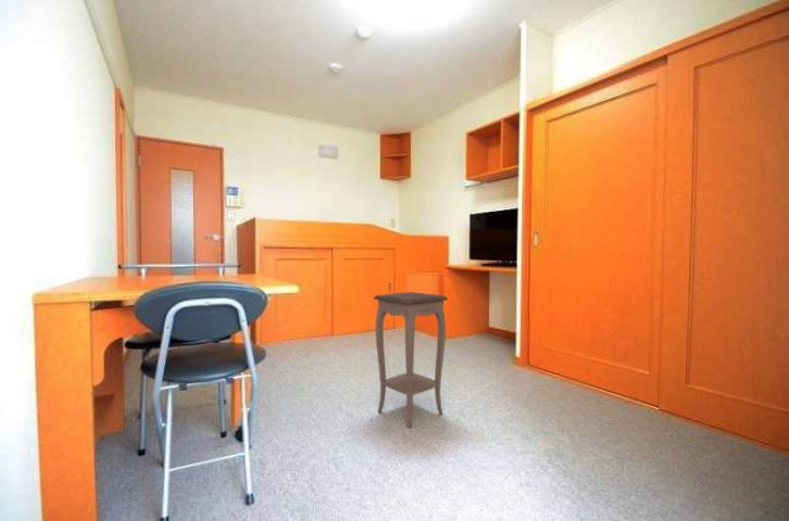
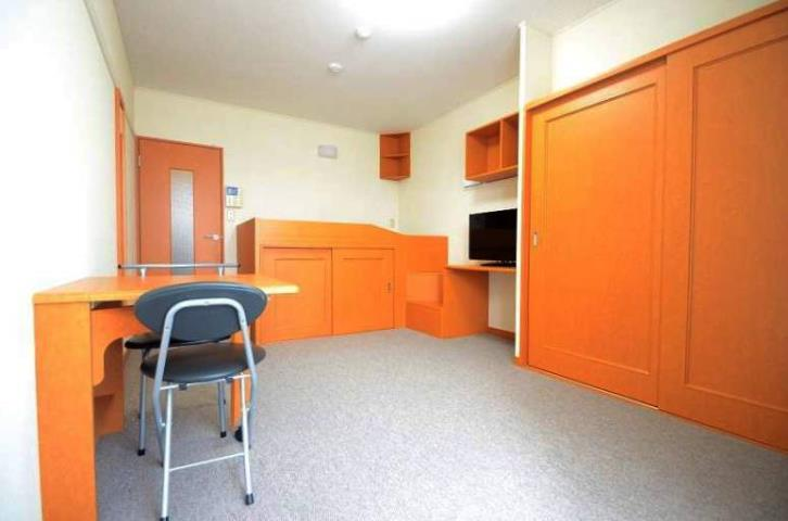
- accent table [373,291,449,429]
